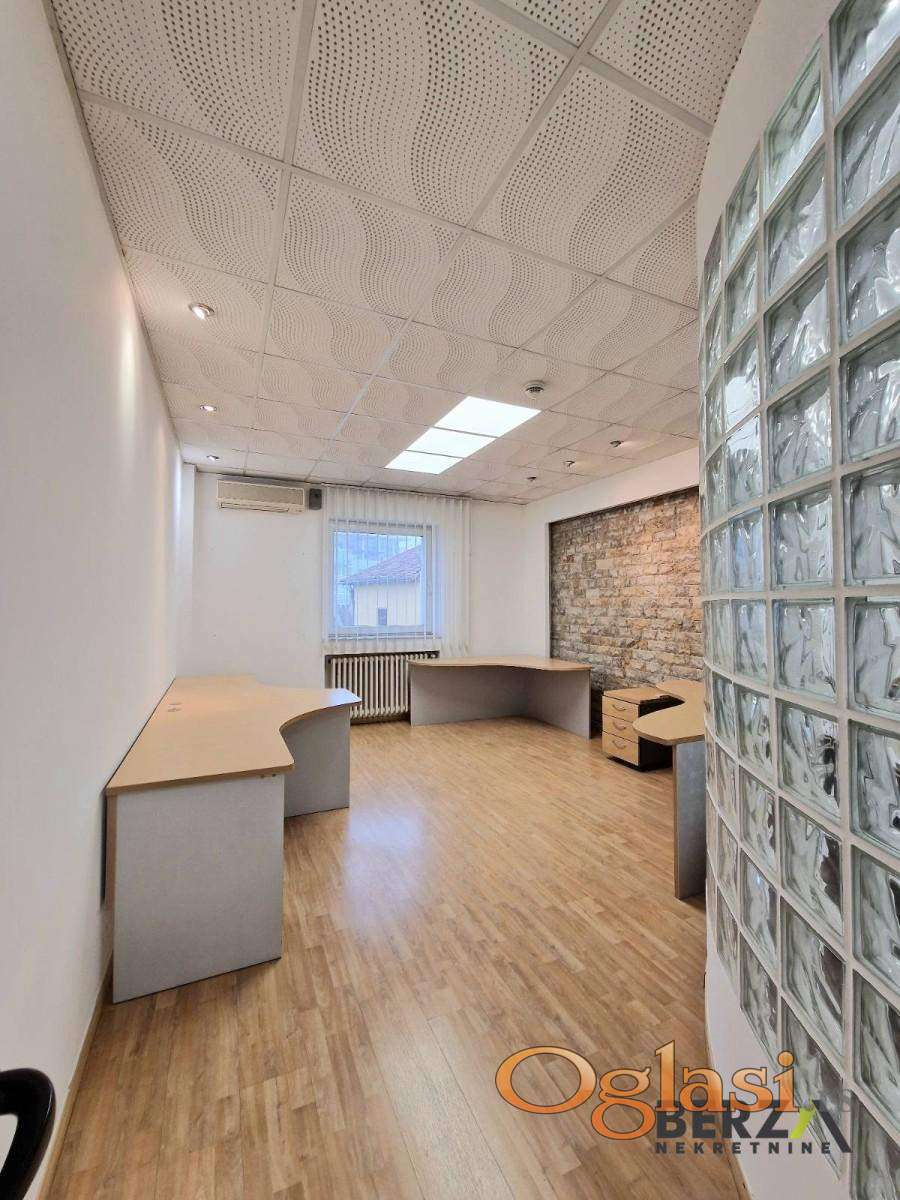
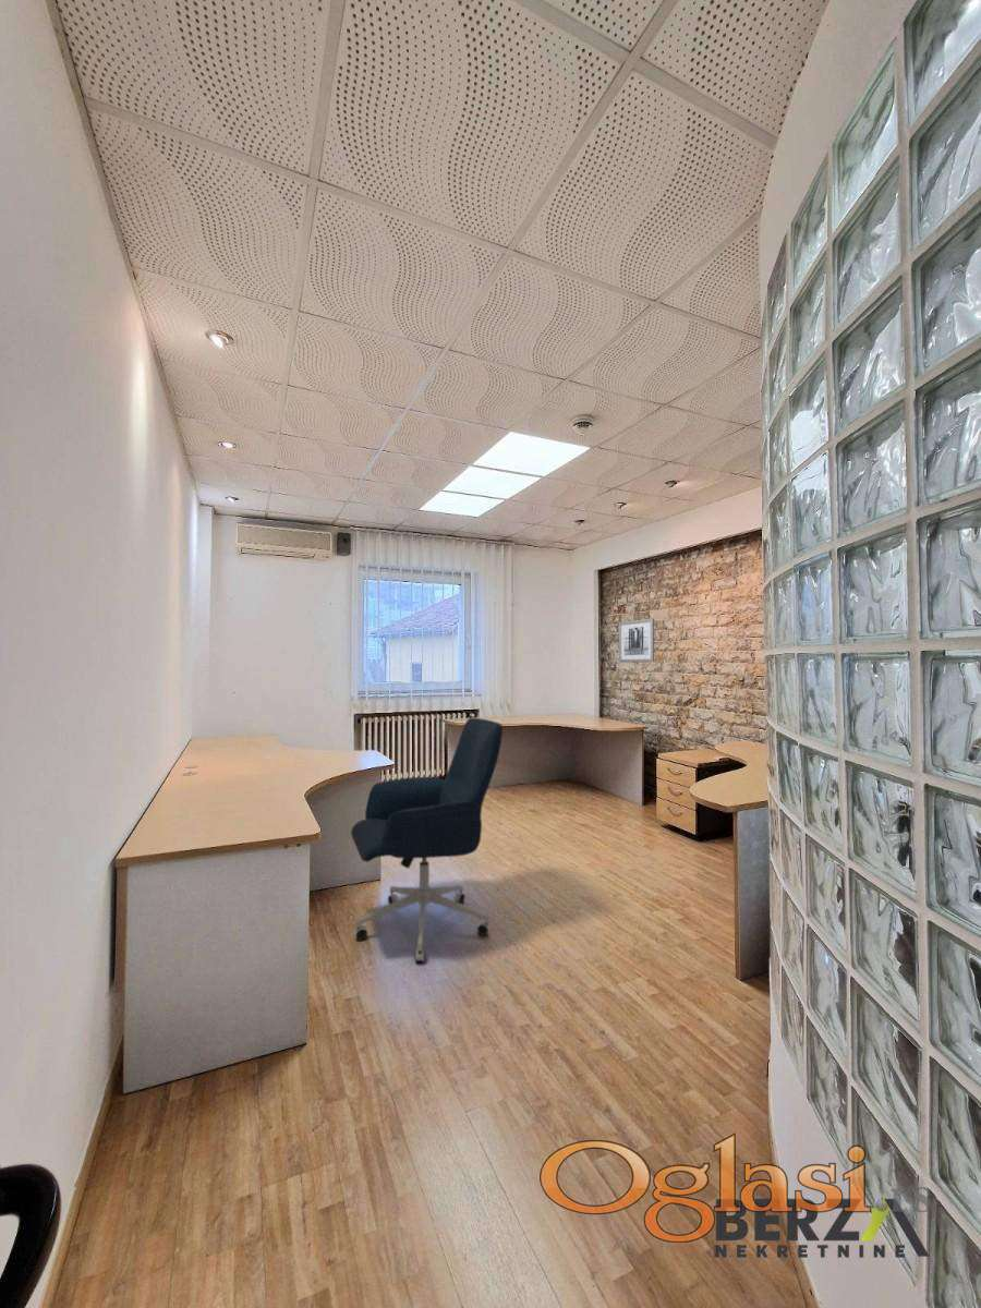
+ office chair [350,717,504,964]
+ wall art [618,618,655,663]
